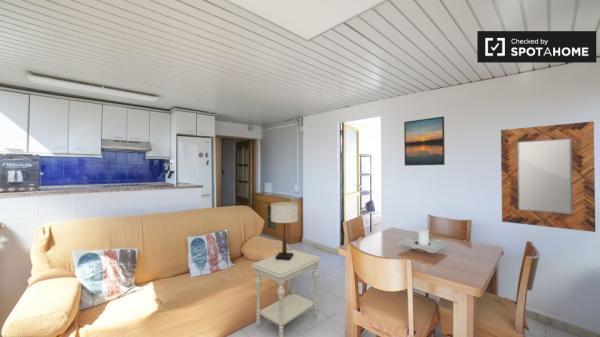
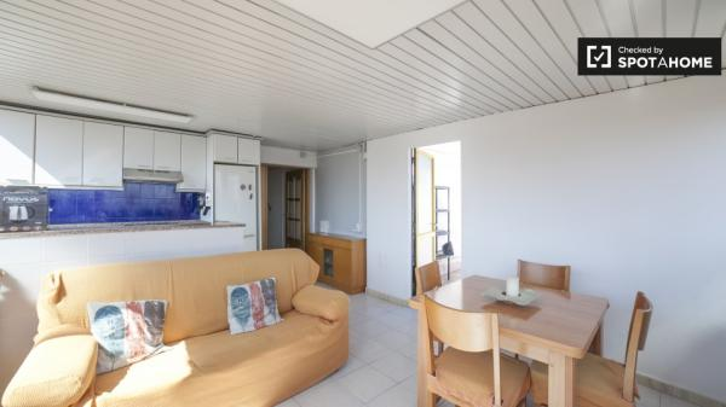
- side table [251,249,323,337]
- table lamp [270,201,299,260]
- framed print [403,115,446,167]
- home mirror [500,120,596,233]
